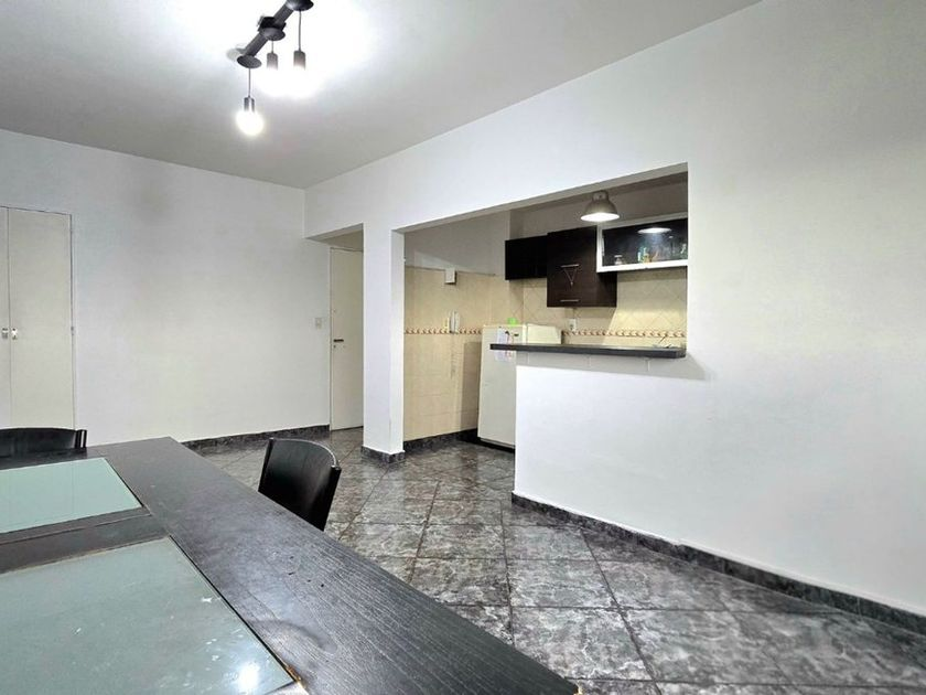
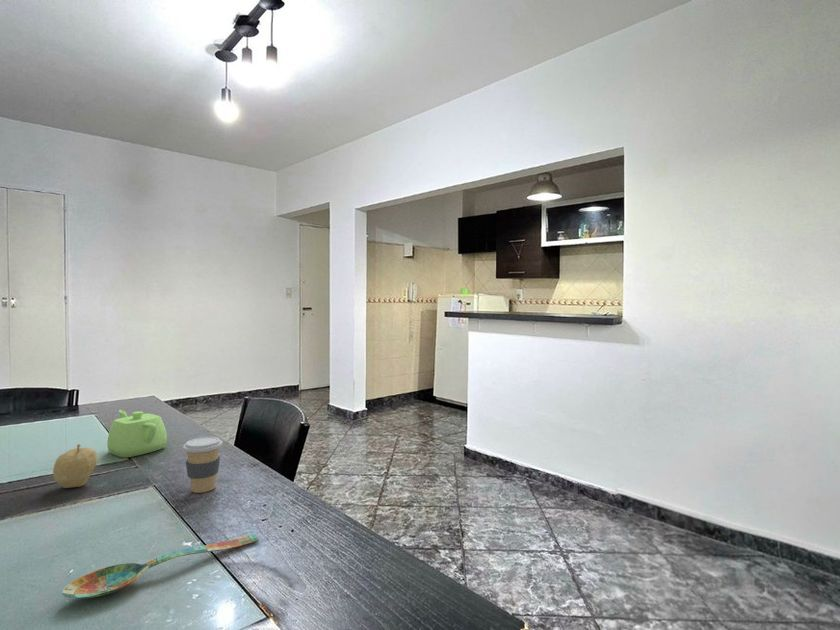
+ fruit [52,443,99,489]
+ spoon [61,533,260,600]
+ teapot [106,409,168,459]
+ coffee cup [182,436,224,494]
